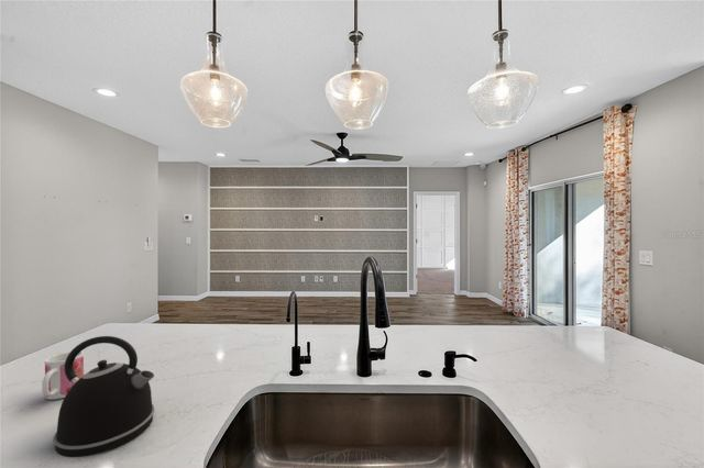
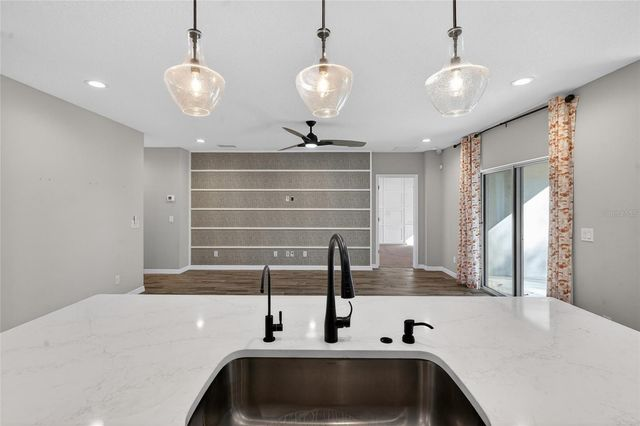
- mug [41,350,85,401]
- kettle [52,335,155,458]
